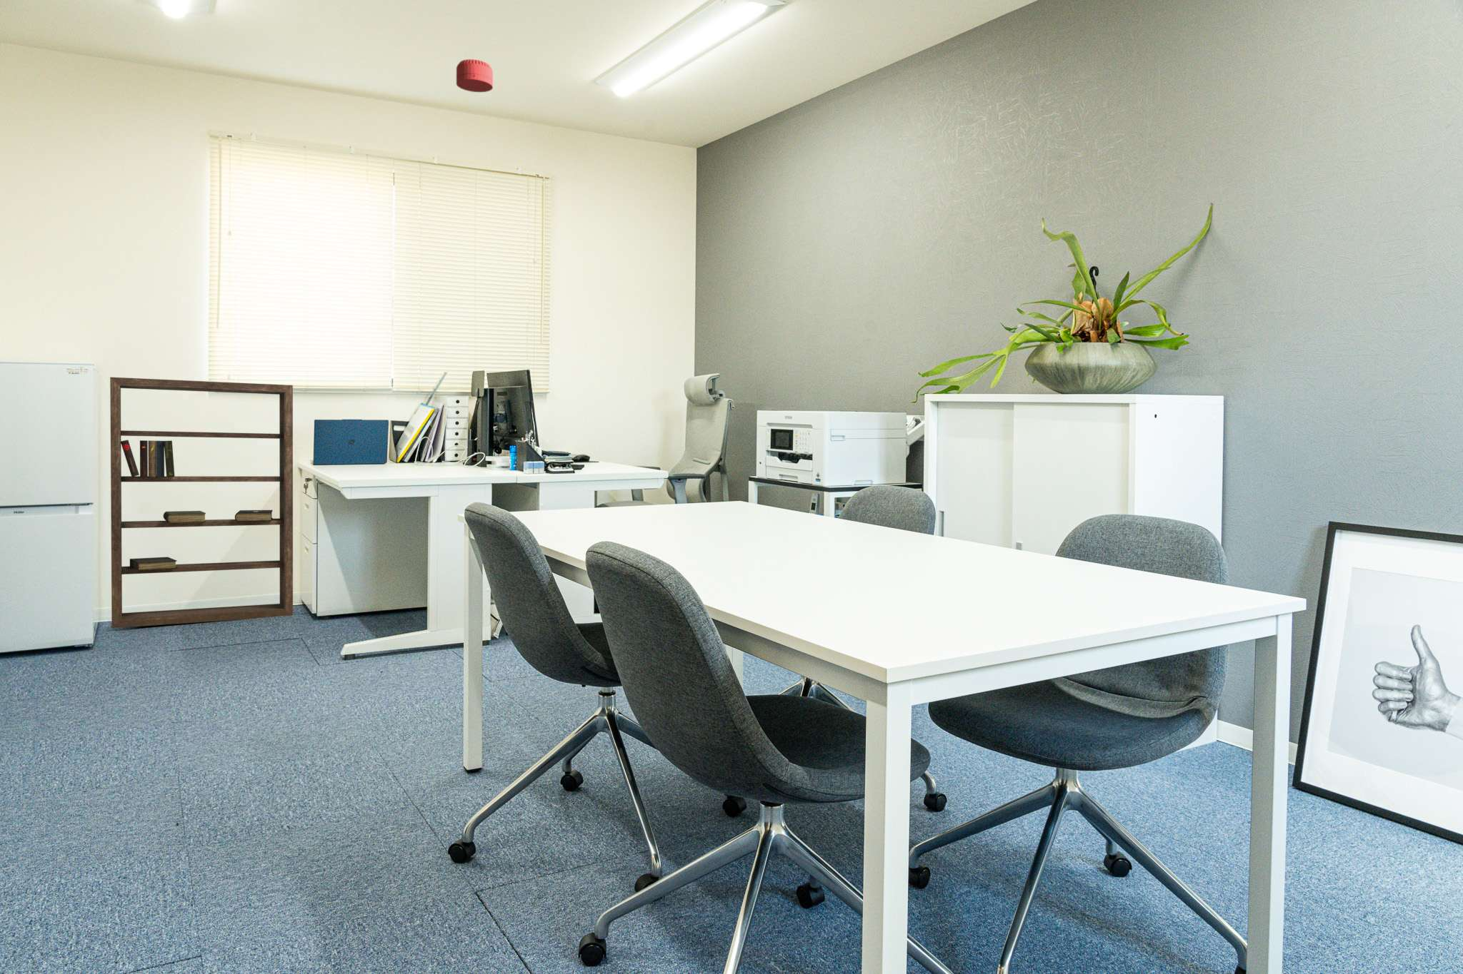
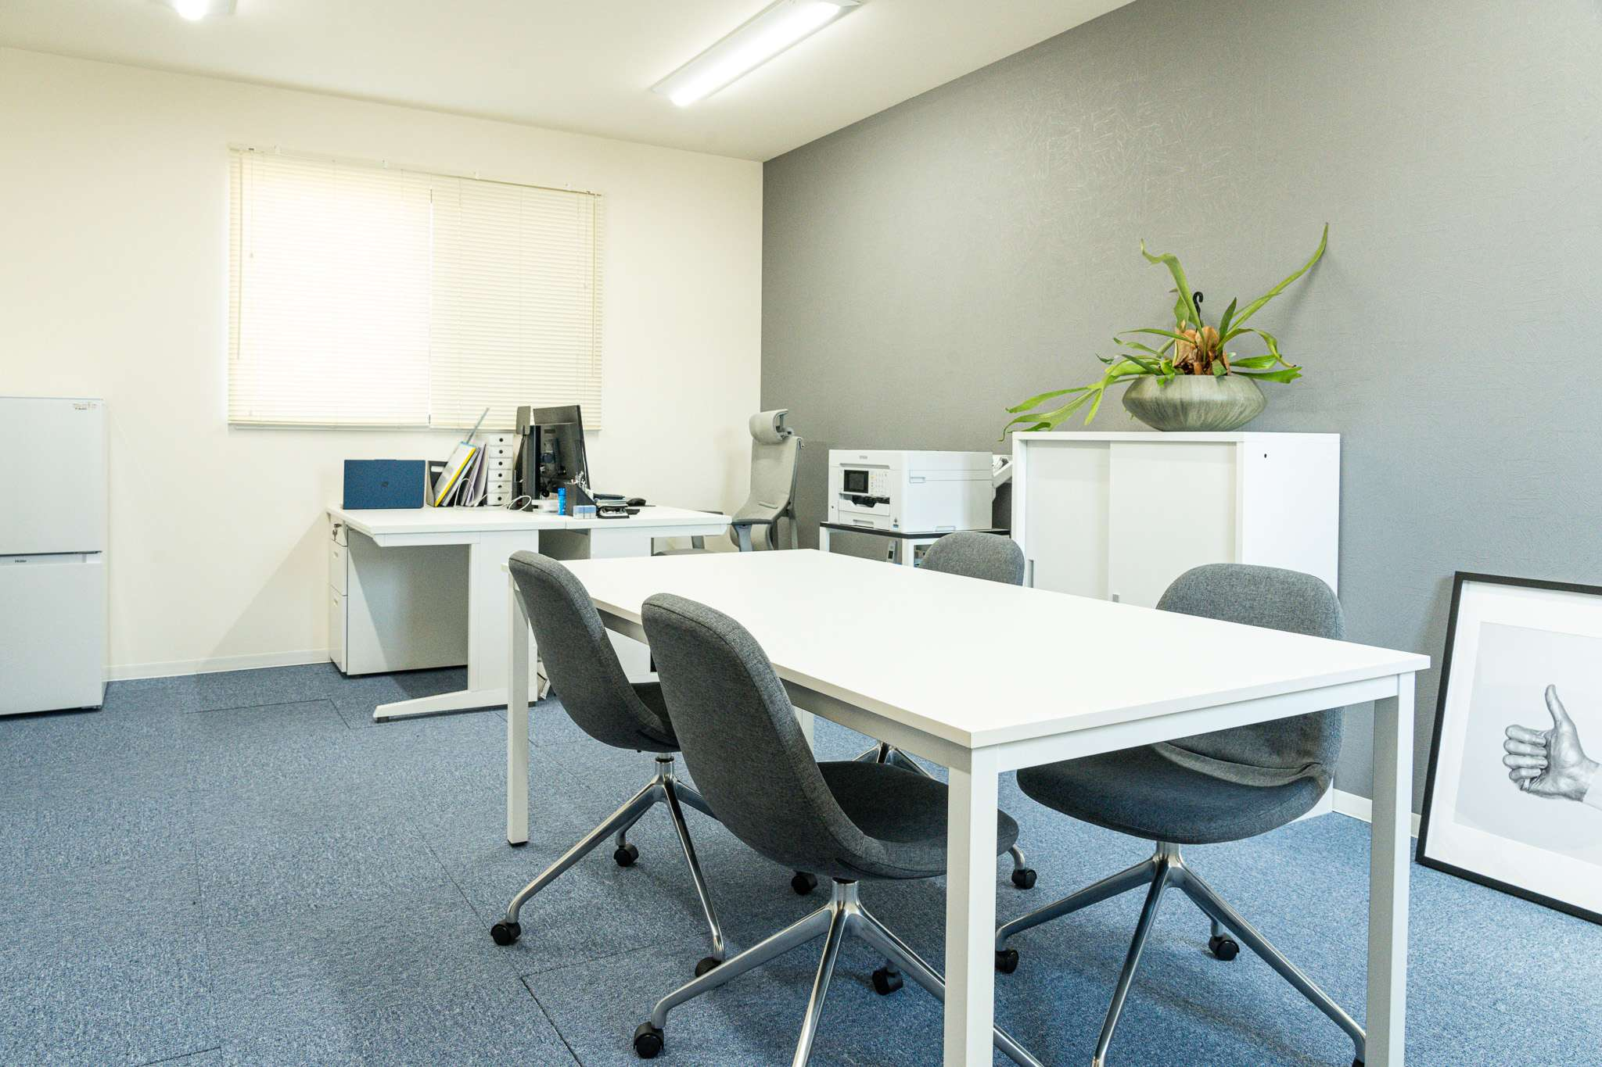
- bookshelf [109,377,294,628]
- smoke detector [456,59,494,92]
